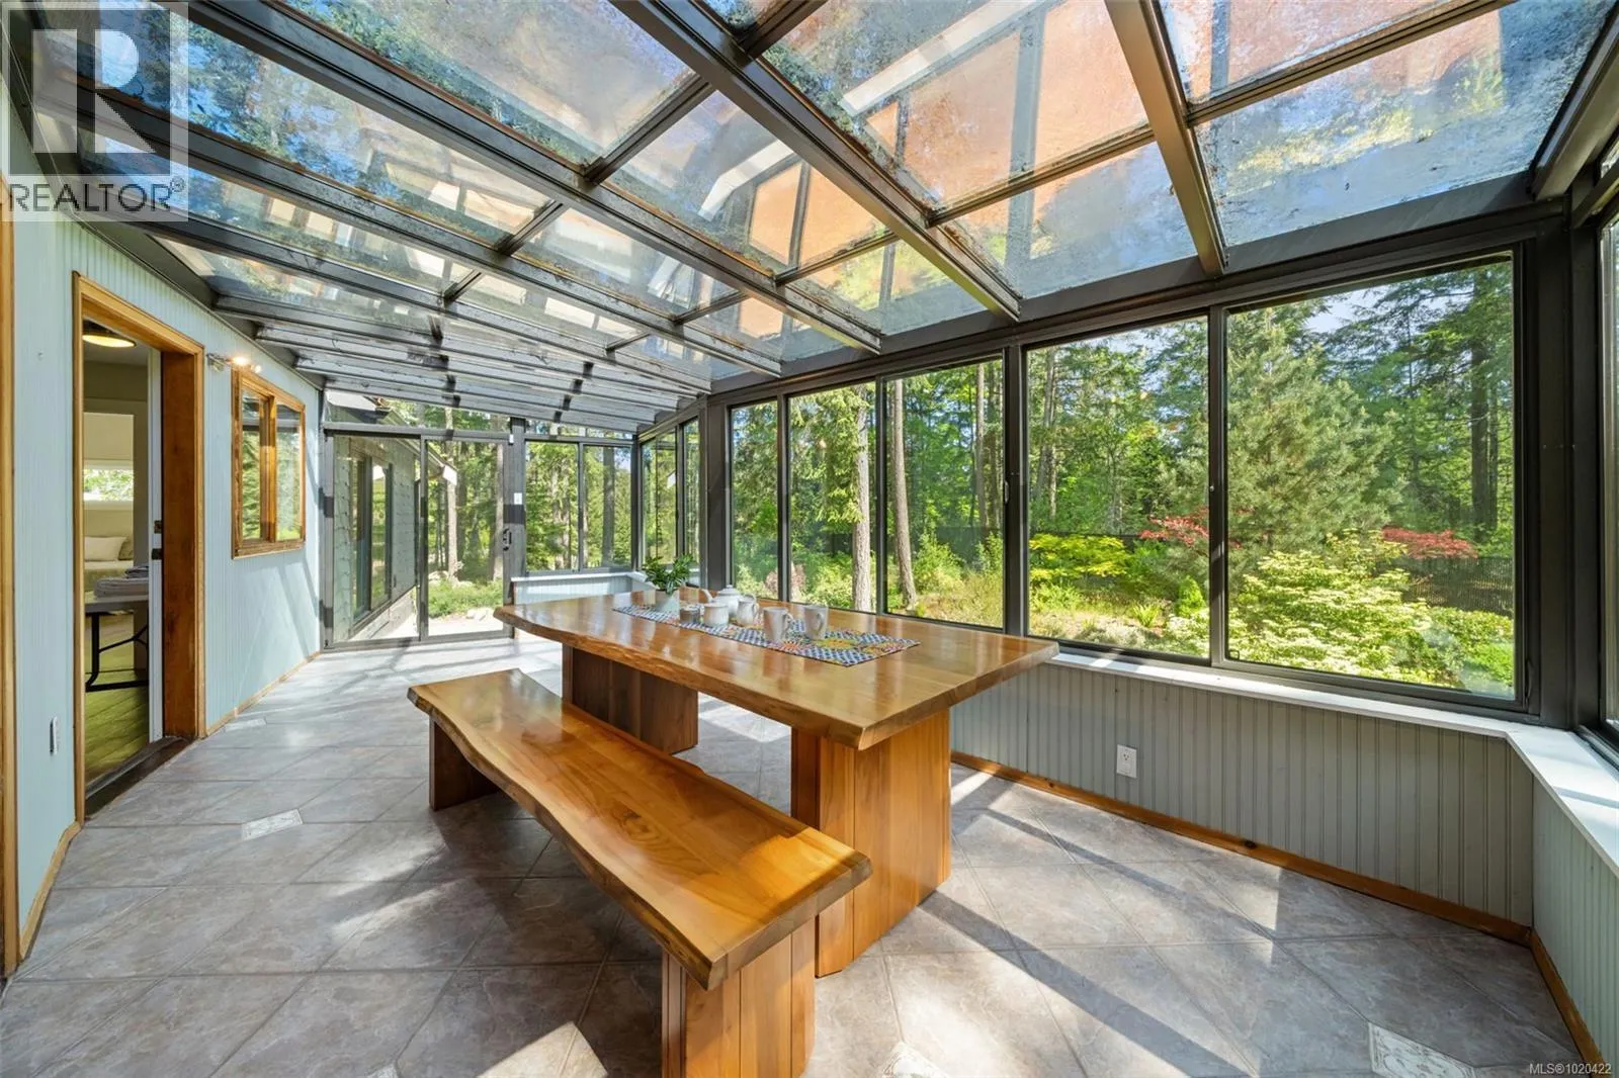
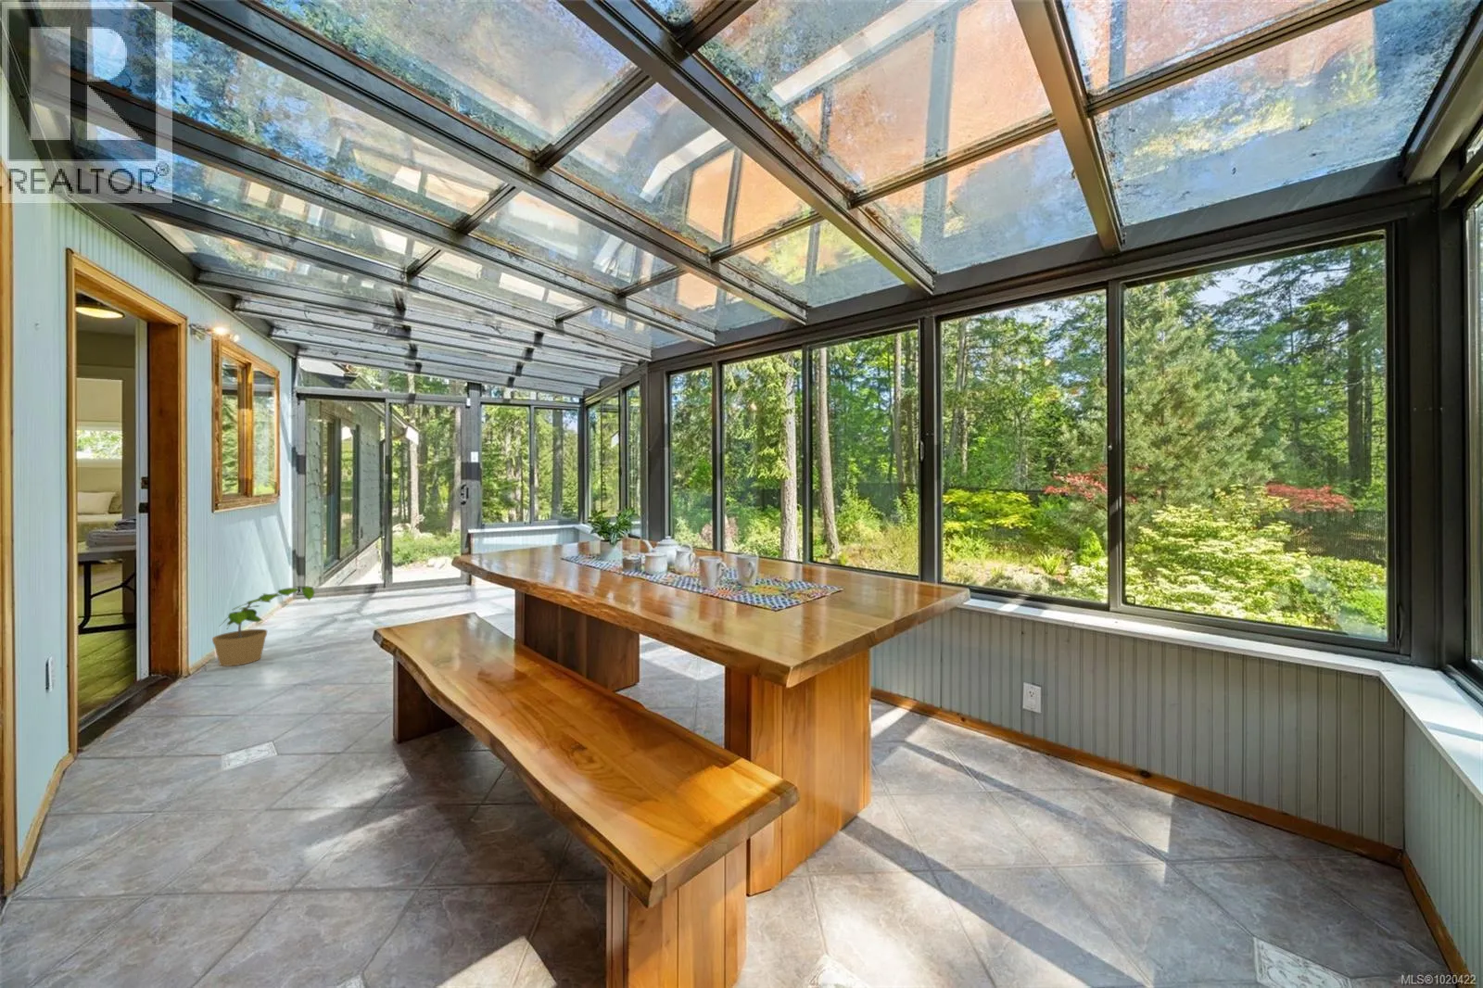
+ potted plant [212,584,315,667]
